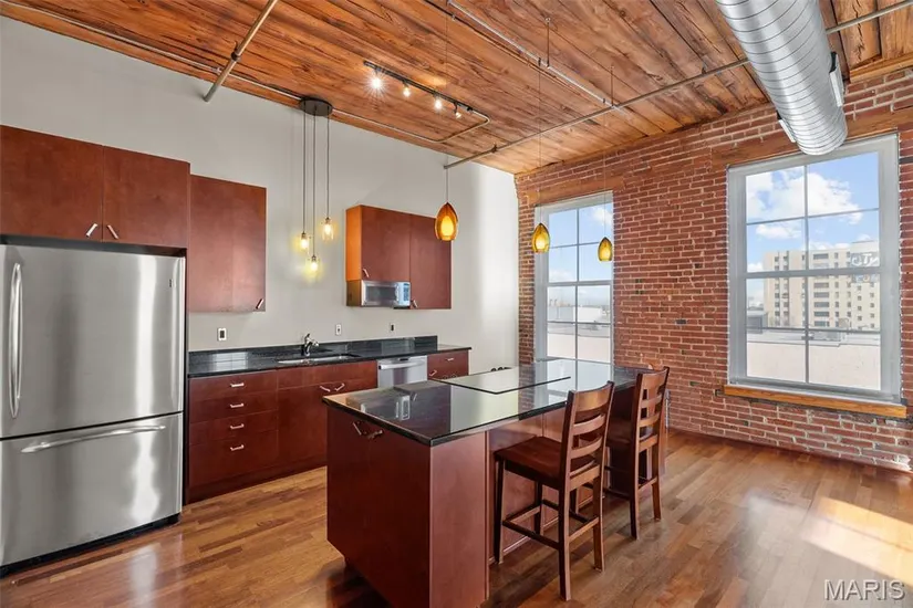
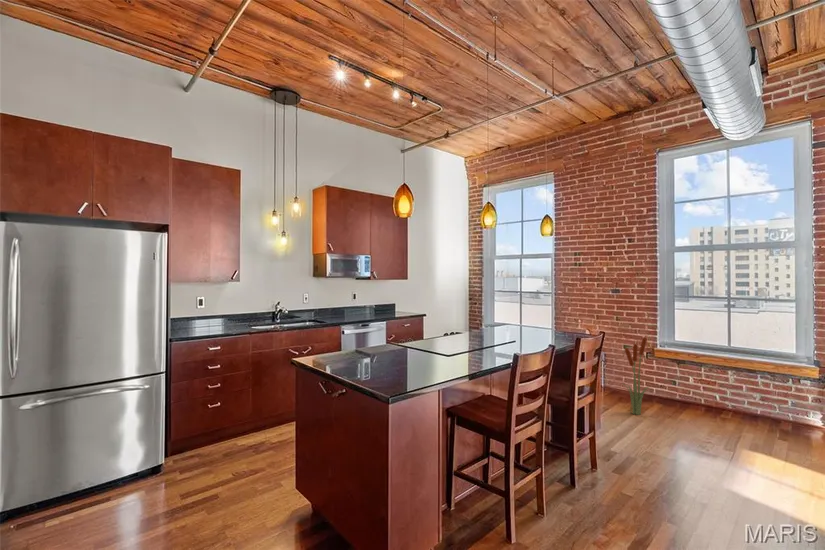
+ decorative plant [621,334,653,416]
